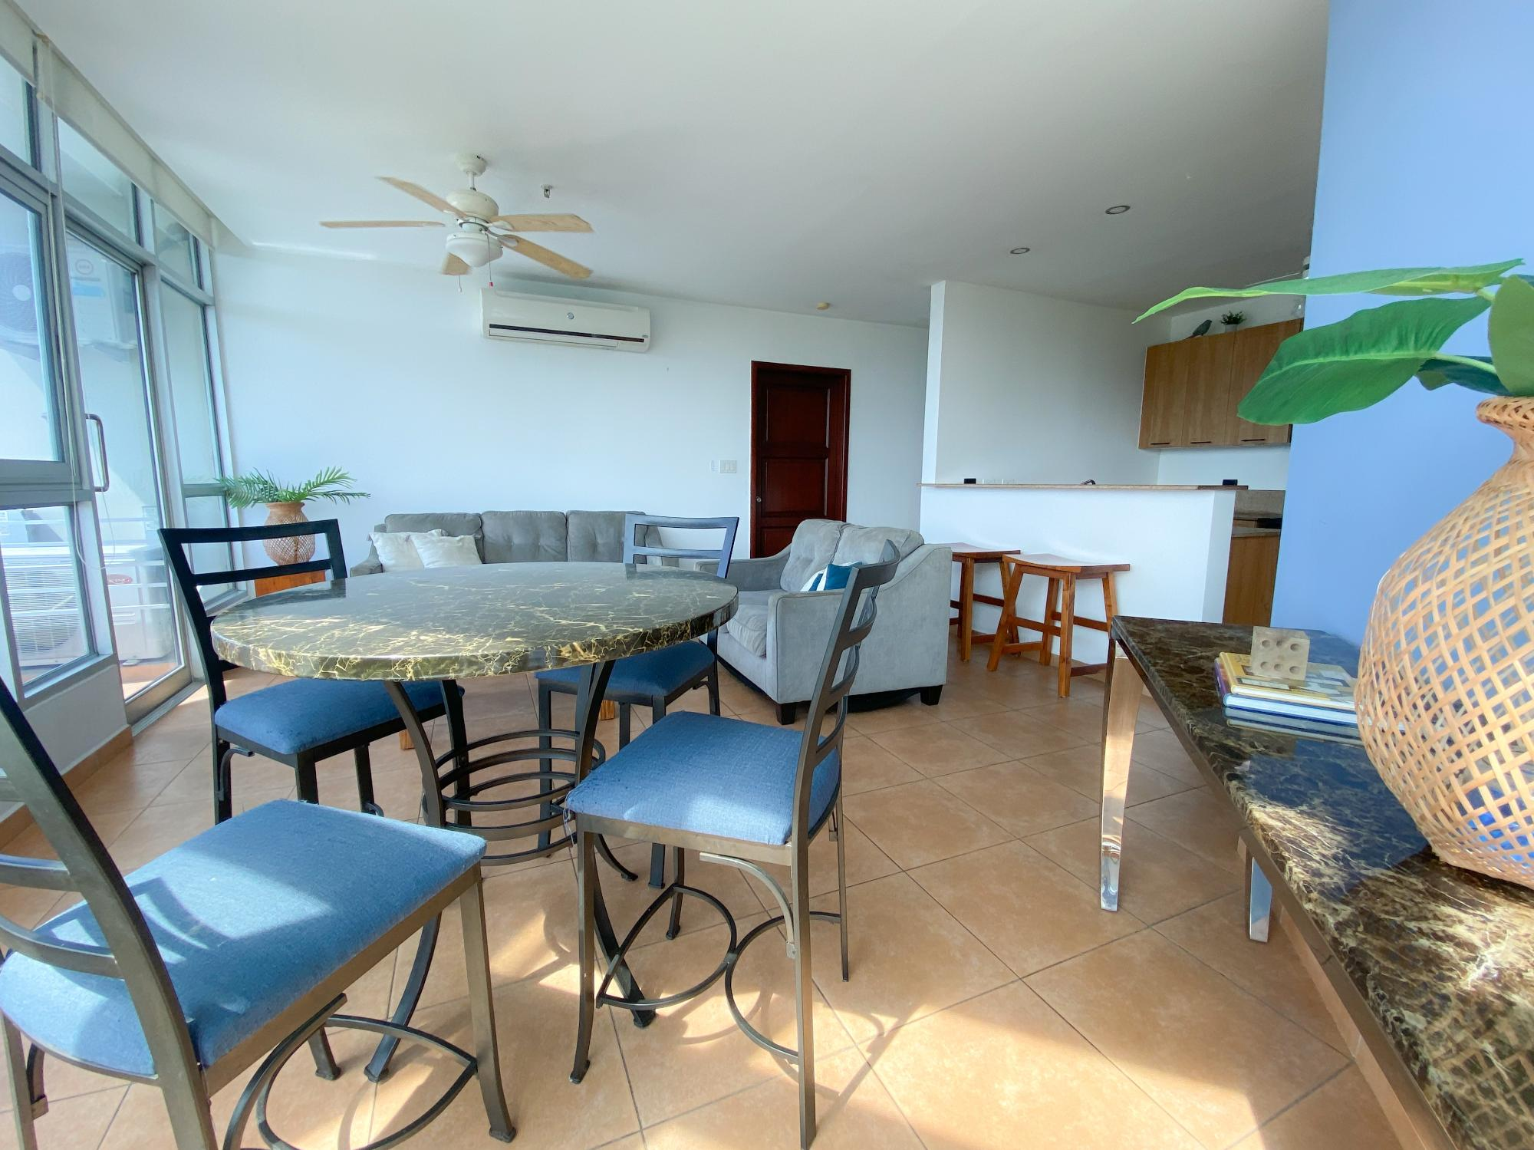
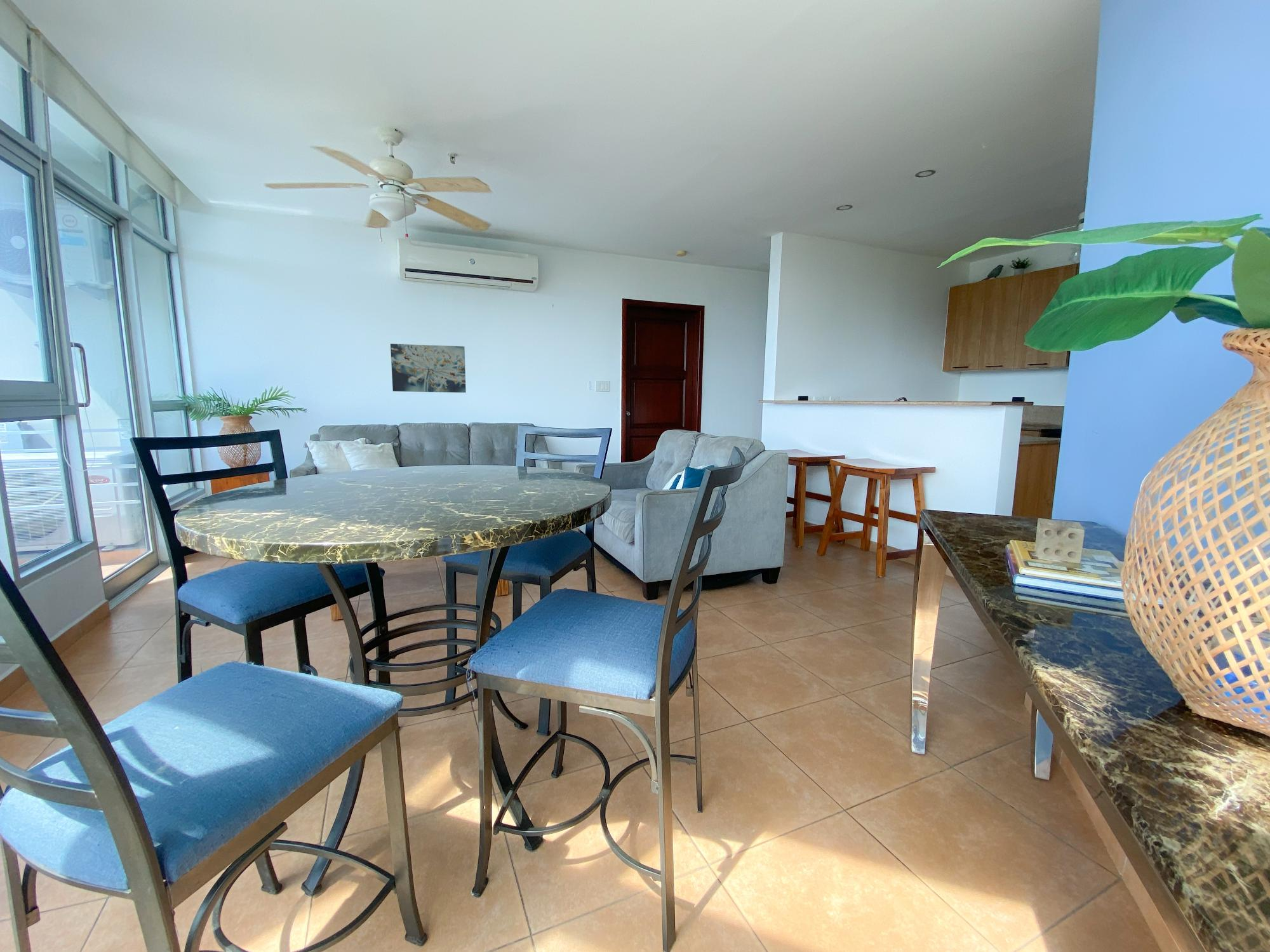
+ wall art [390,343,467,393]
